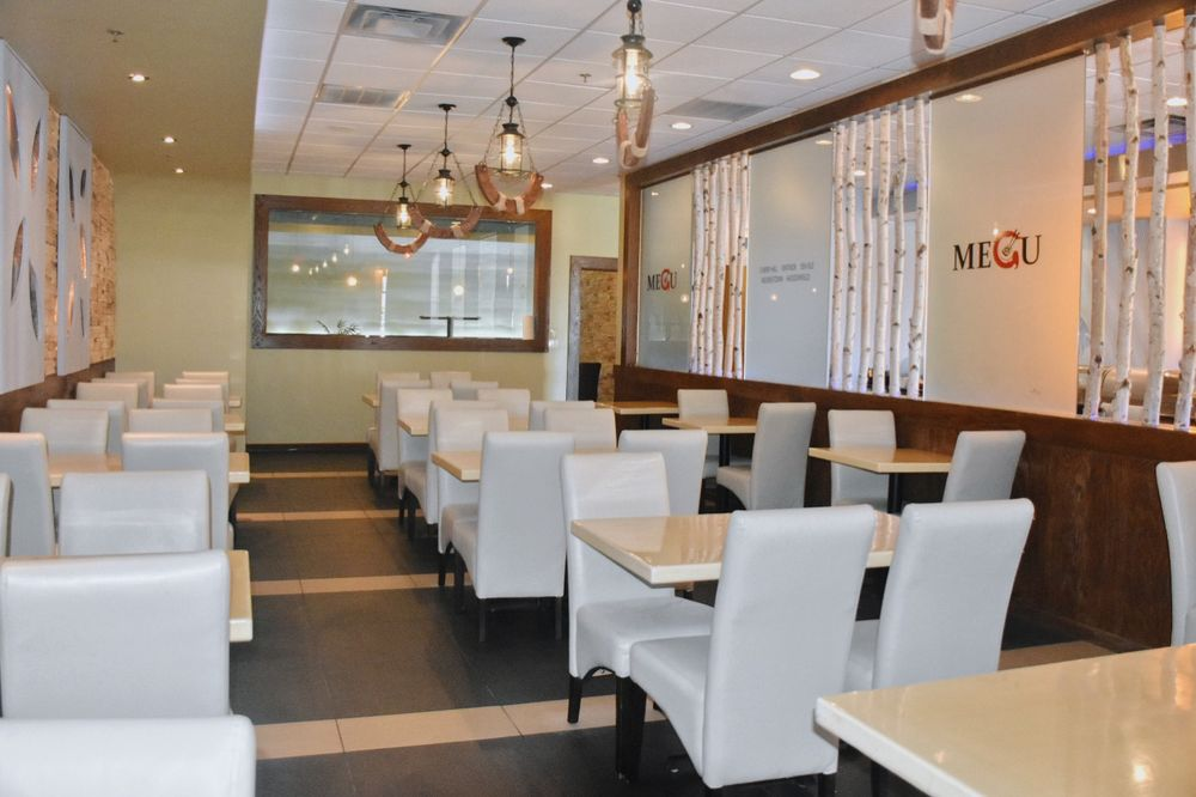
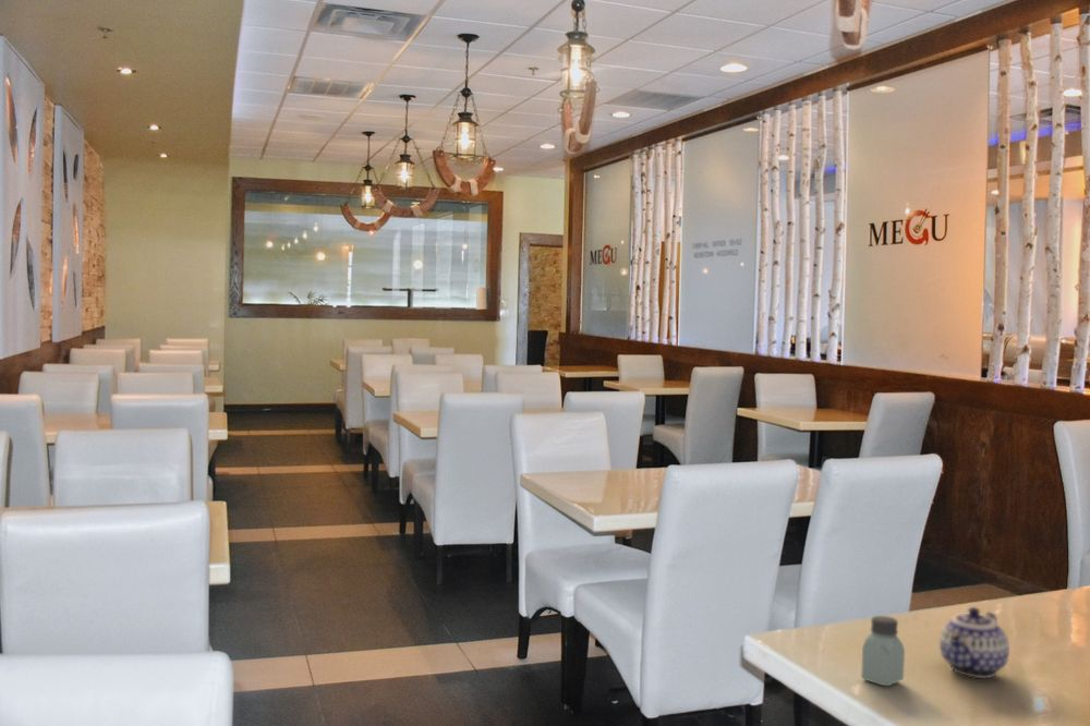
+ saltshaker [860,615,906,688]
+ teapot [938,606,1010,679]
